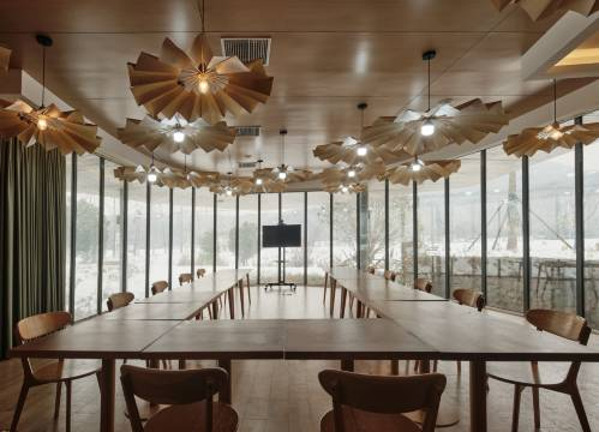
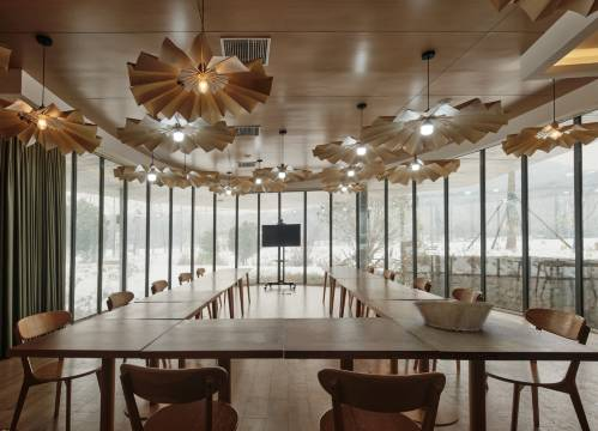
+ fruit basket [412,297,495,333]
